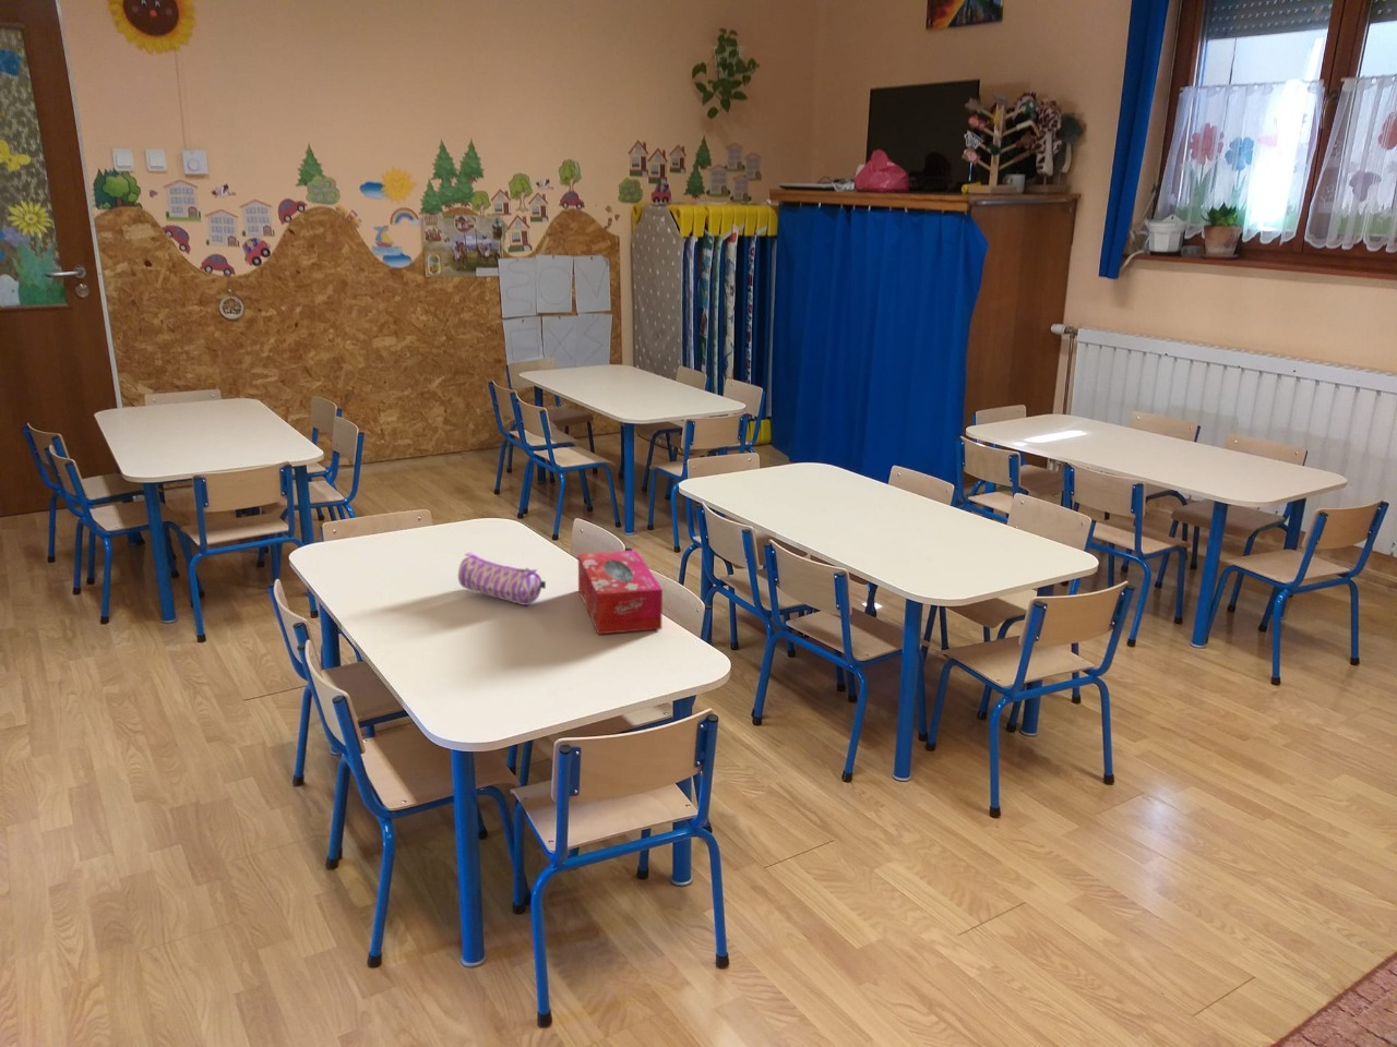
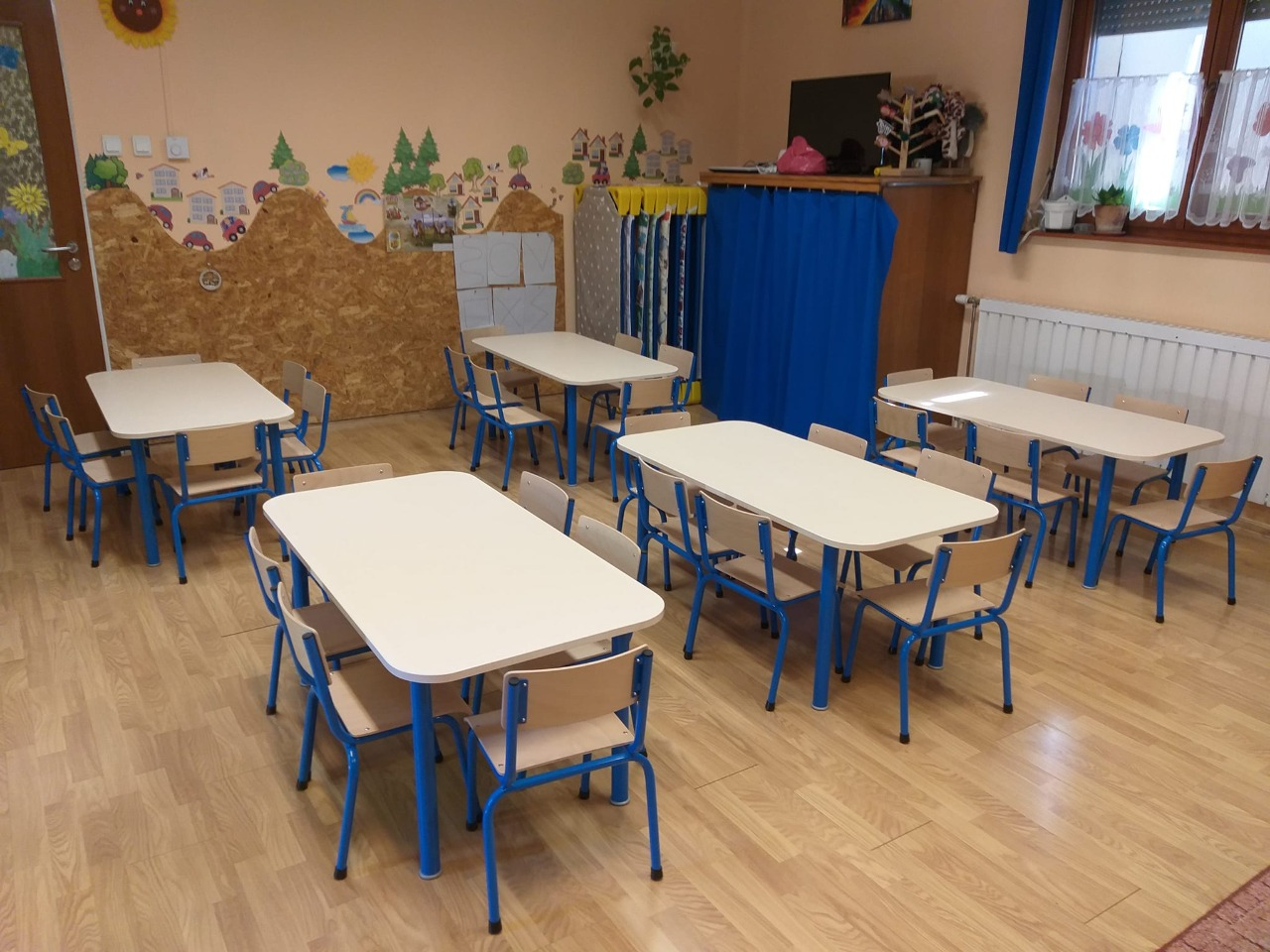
- tissue box [578,549,663,635]
- pencil case [458,551,547,606]
